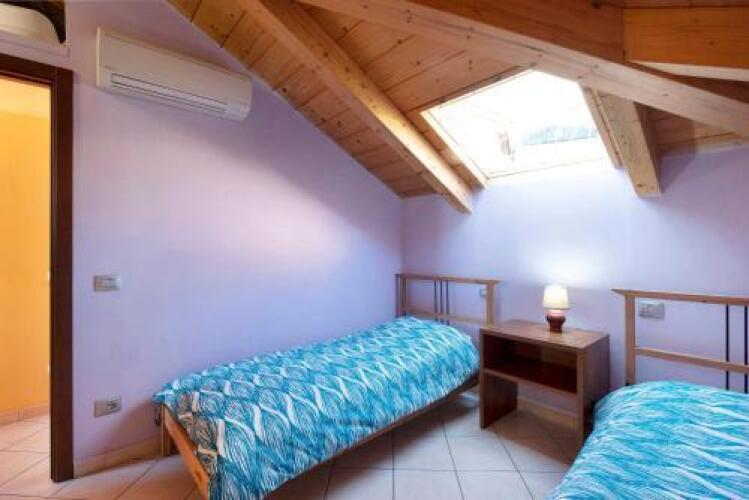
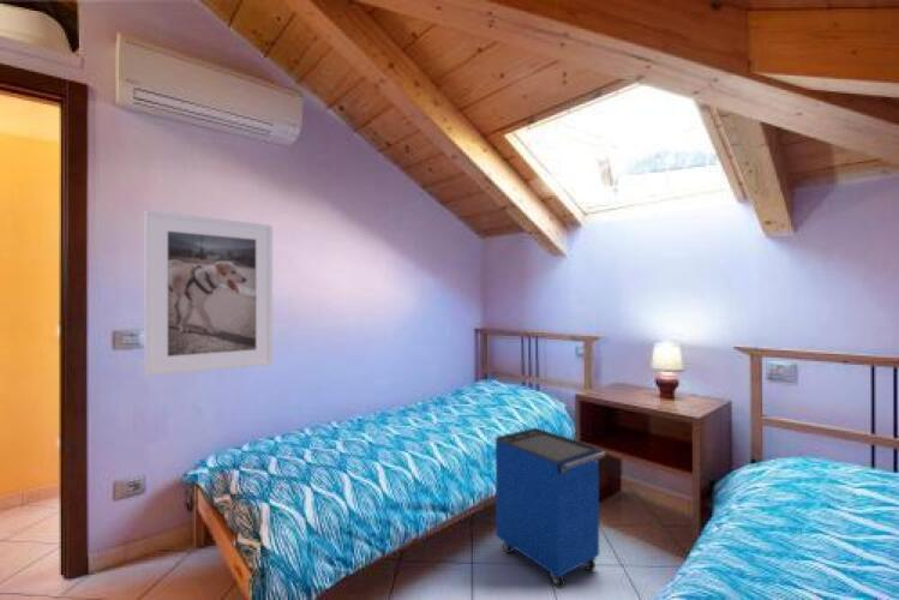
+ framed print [144,209,274,378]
+ cabinet [495,426,607,589]
